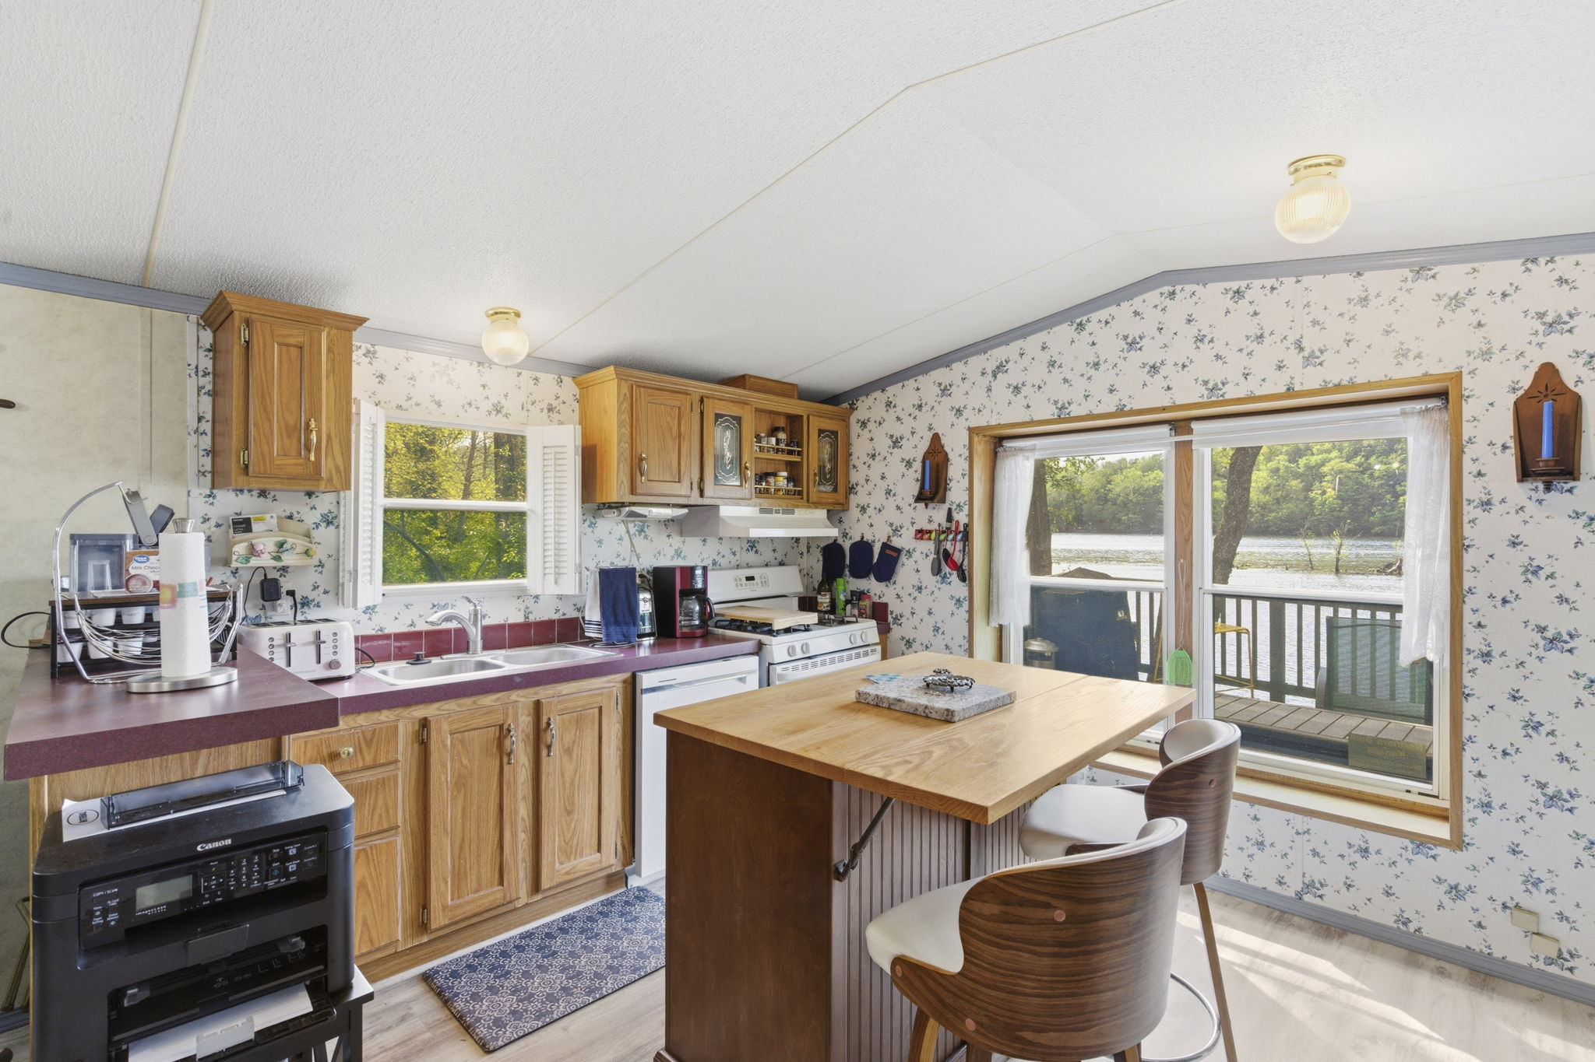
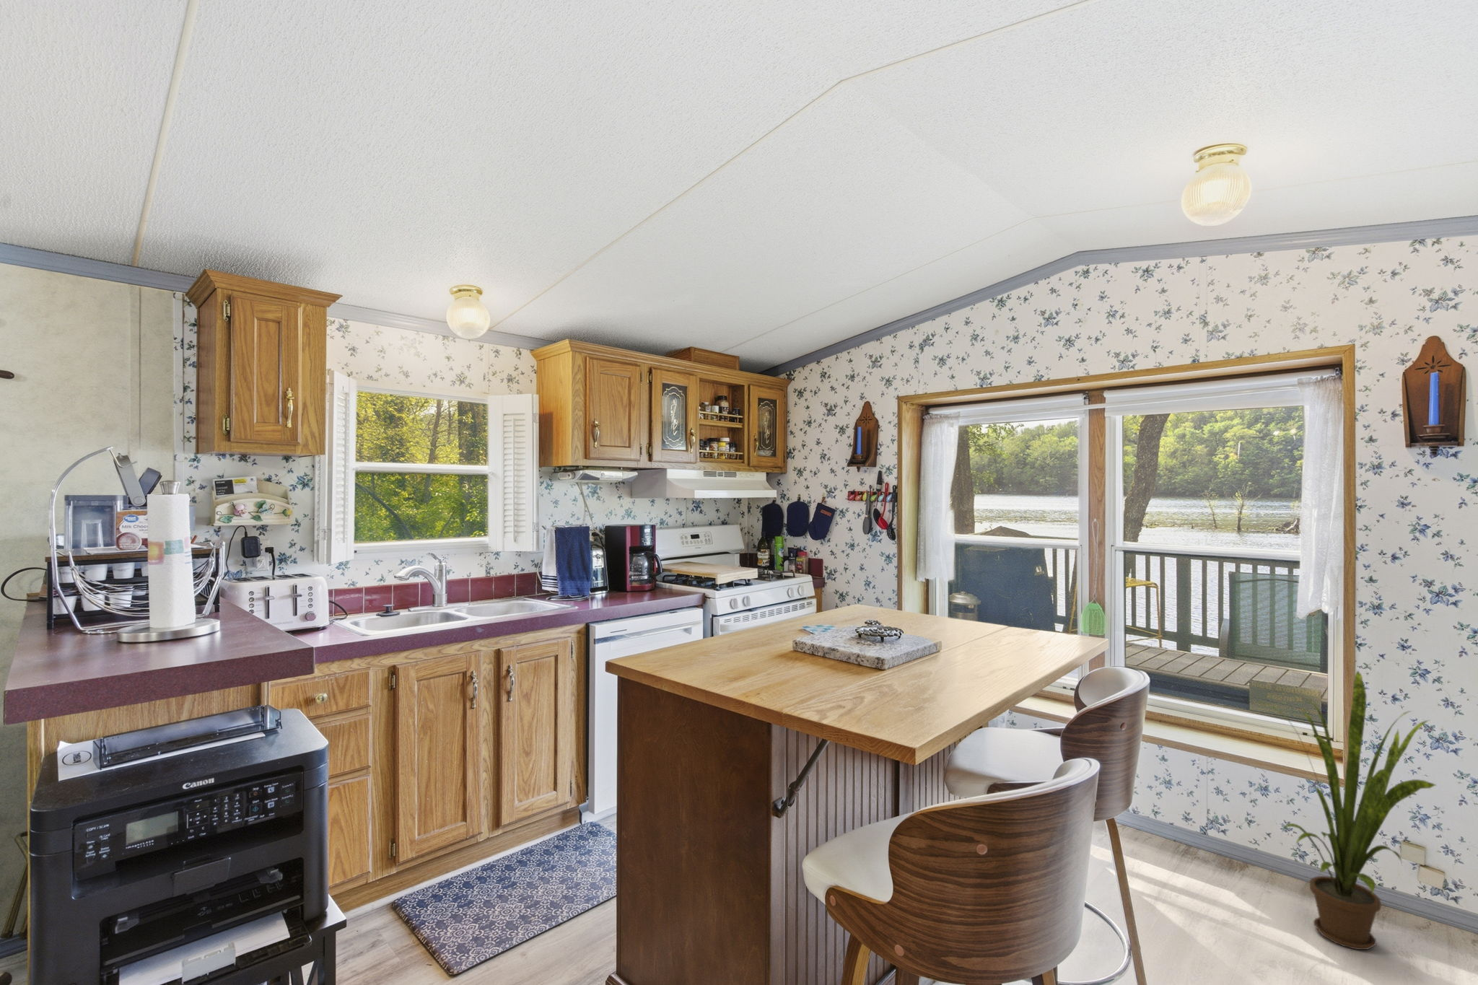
+ house plant [1256,669,1437,950]
